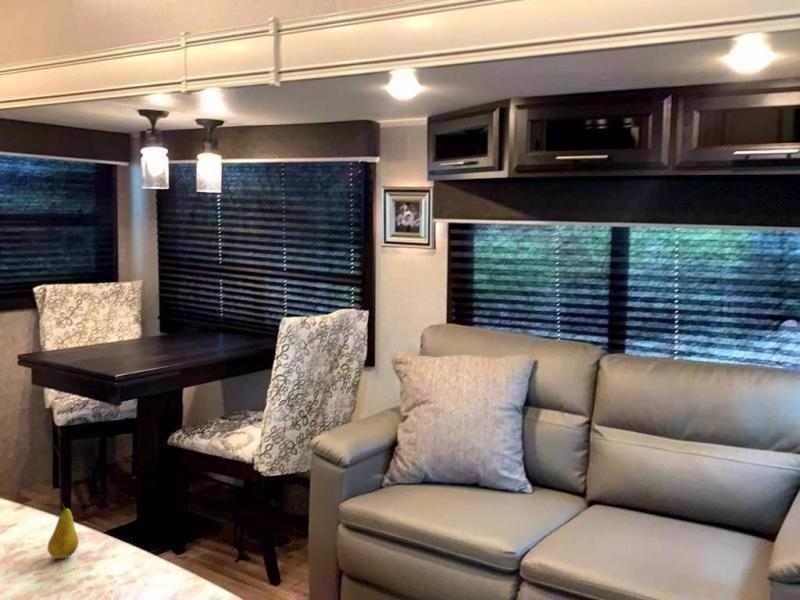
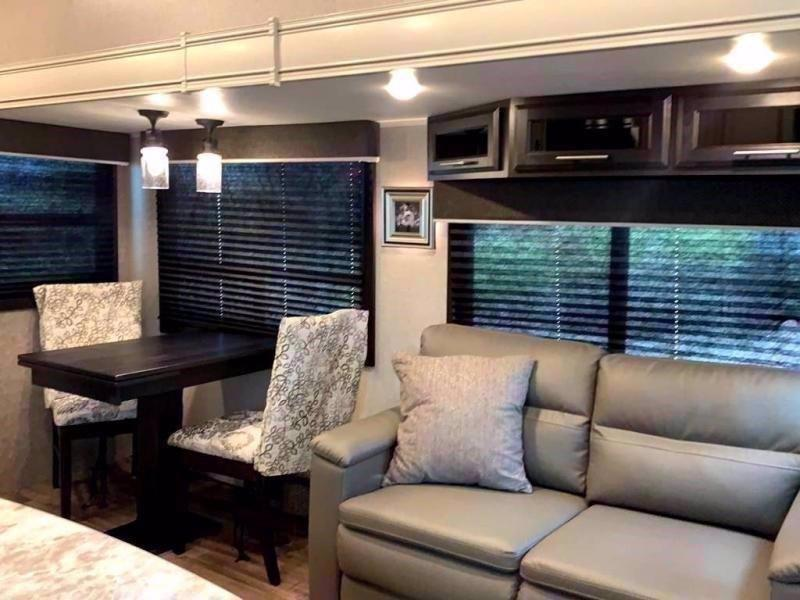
- fruit [46,500,79,560]
